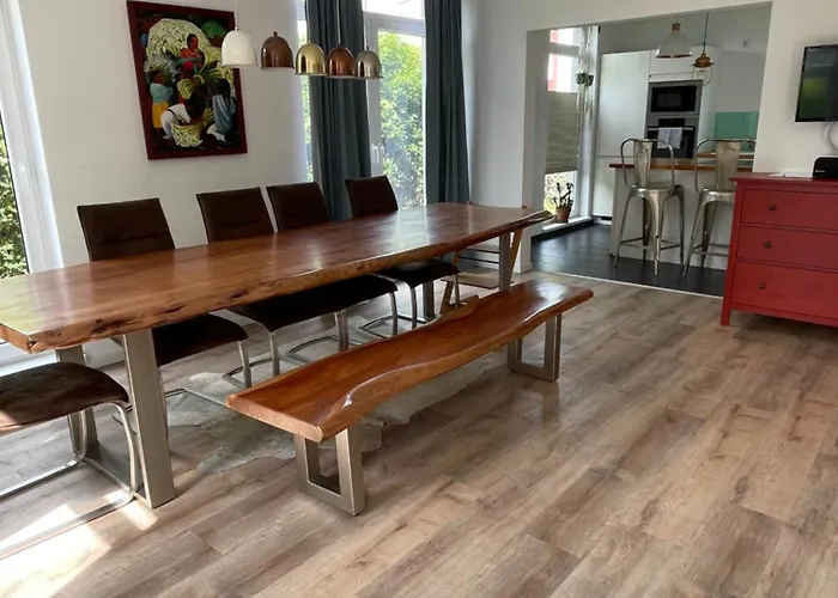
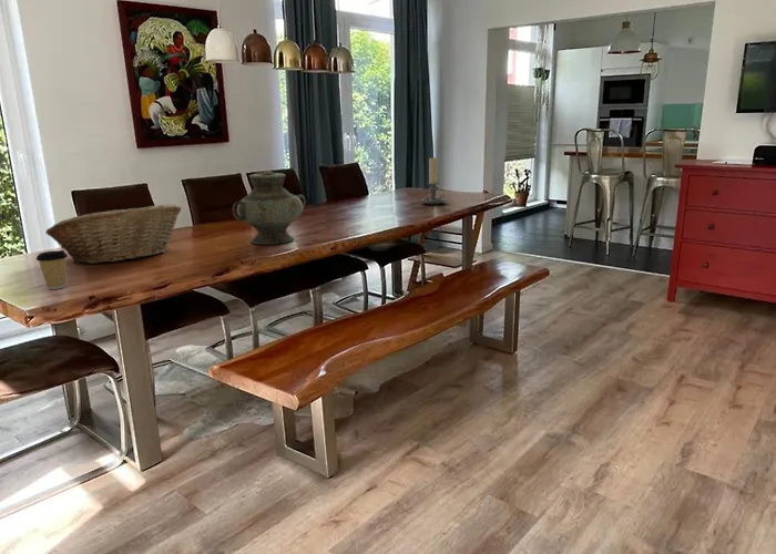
+ vase [232,171,306,245]
+ fruit basket [44,203,182,265]
+ coffee cup [35,249,69,290]
+ candle holder [420,156,447,205]
